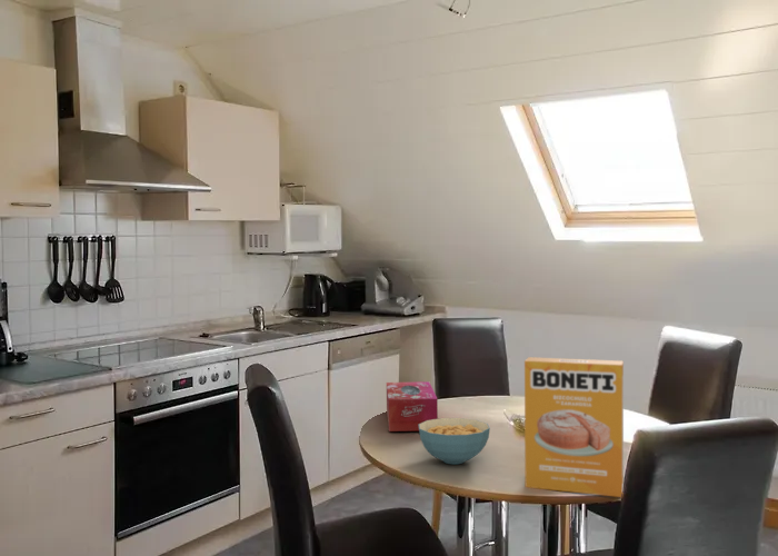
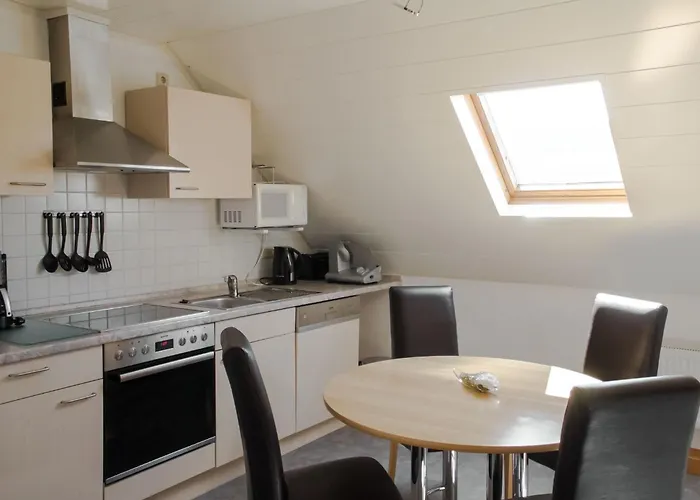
- cereal bowl [418,417,491,465]
- cereal box [523,356,625,498]
- tissue box [386,380,439,433]
